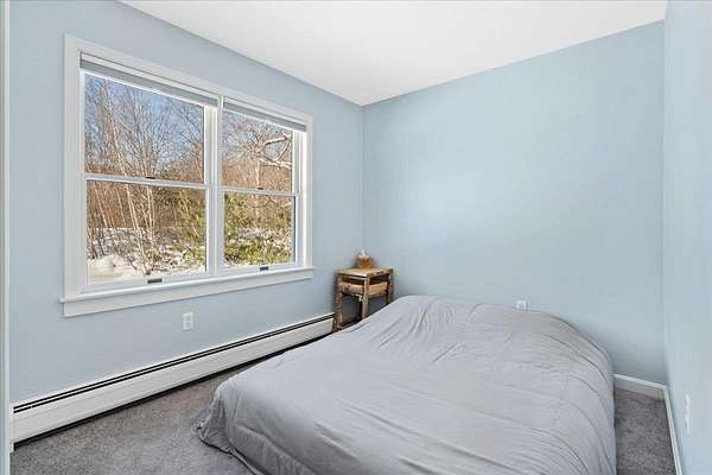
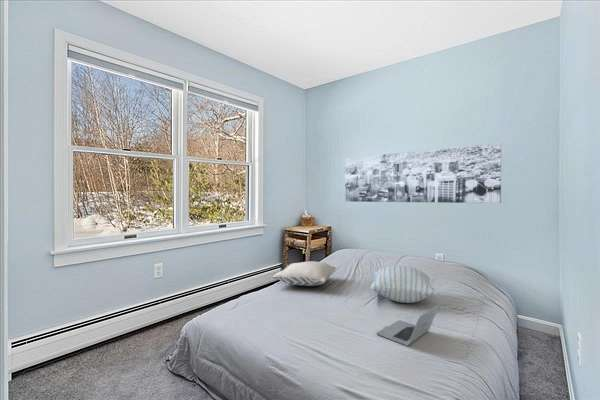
+ laptop [376,303,441,347]
+ pillow [271,260,337,287]
+ pillow [369,265,439,304]
+ wall art [344,142,502,204]
